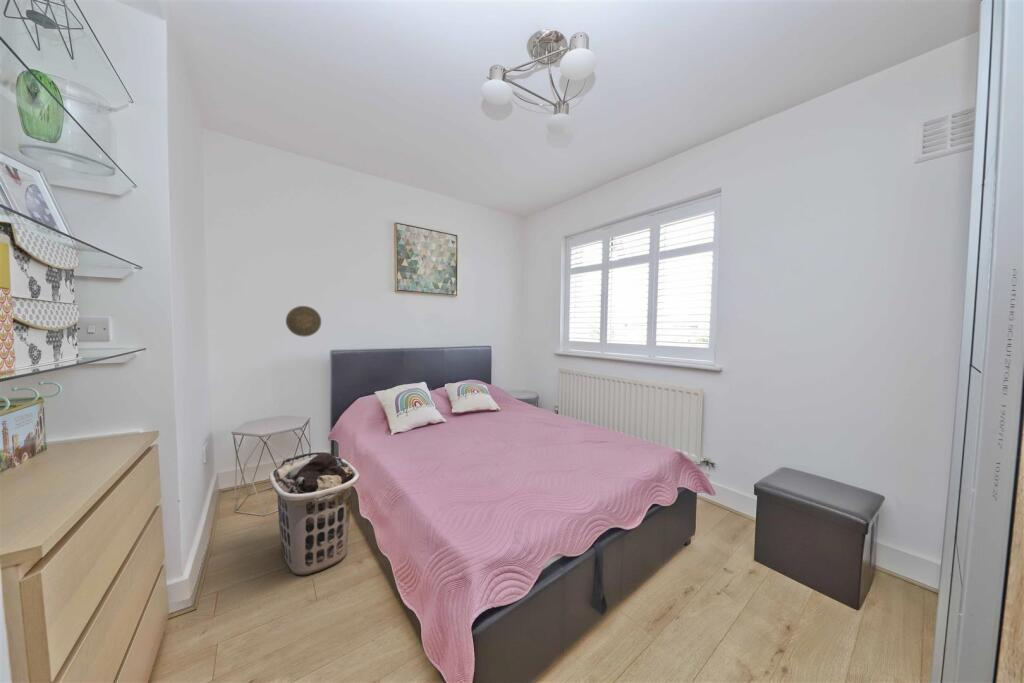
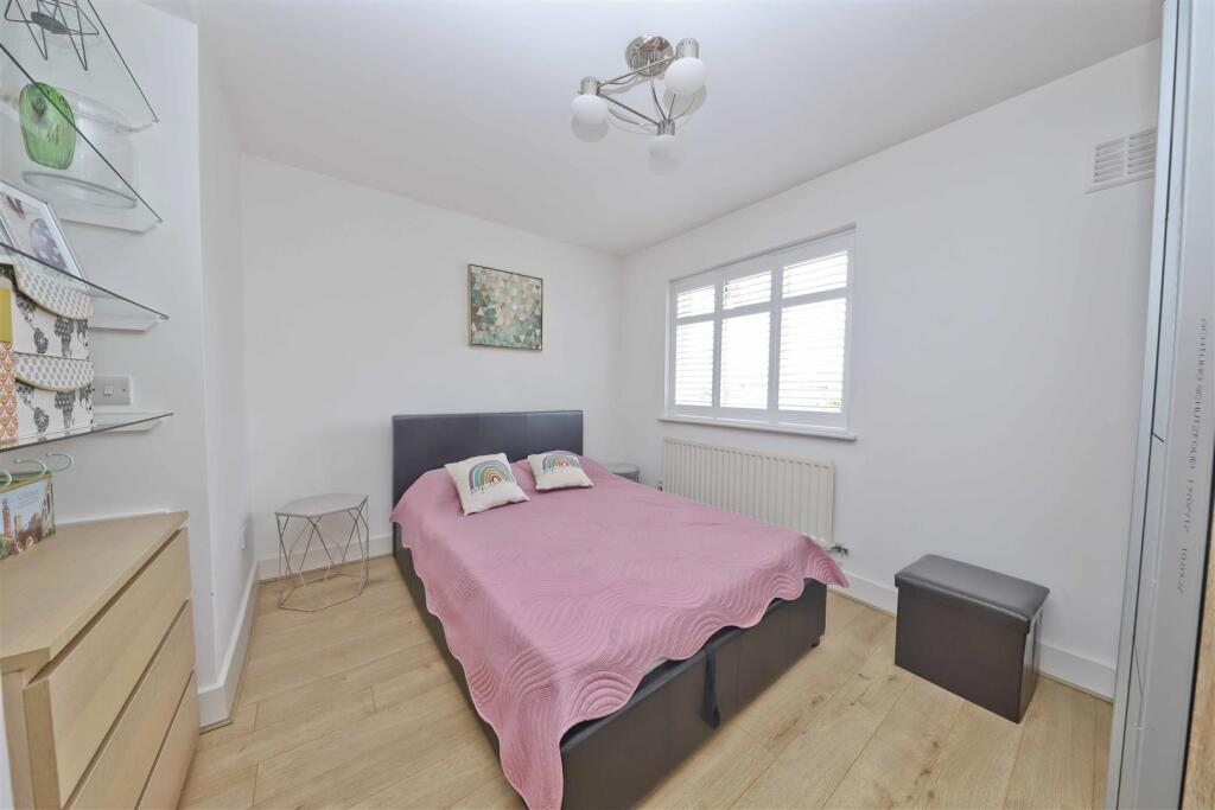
- decorative plate [285,305,322,338]
- clothes hamper [268,451,361,577]
